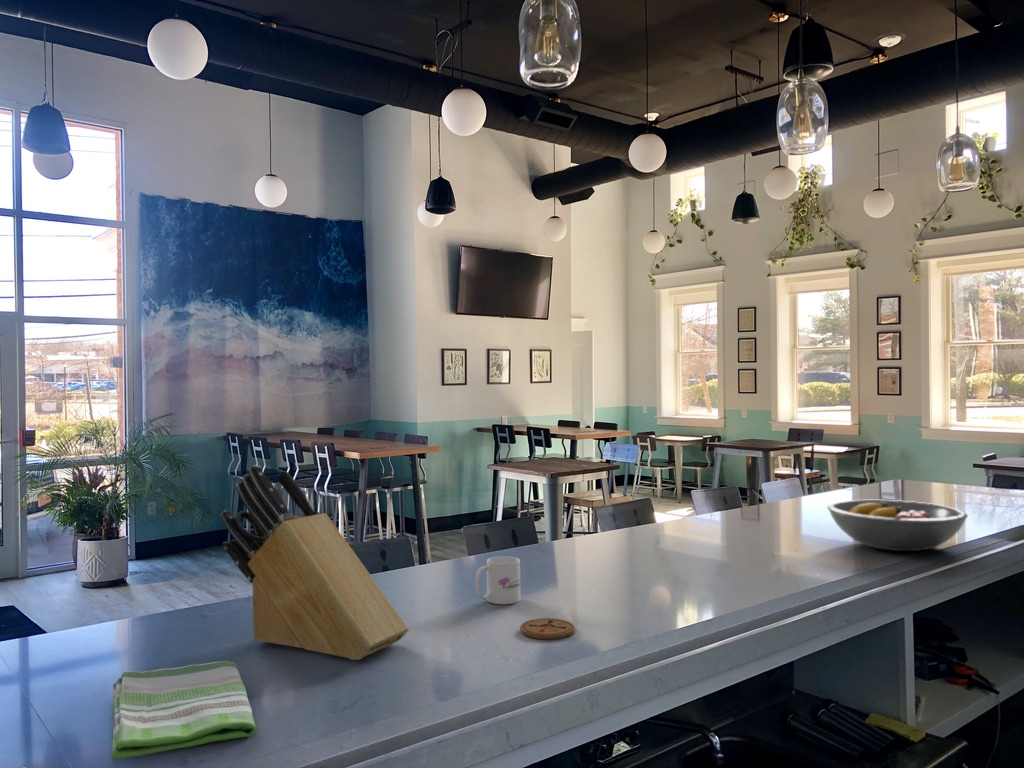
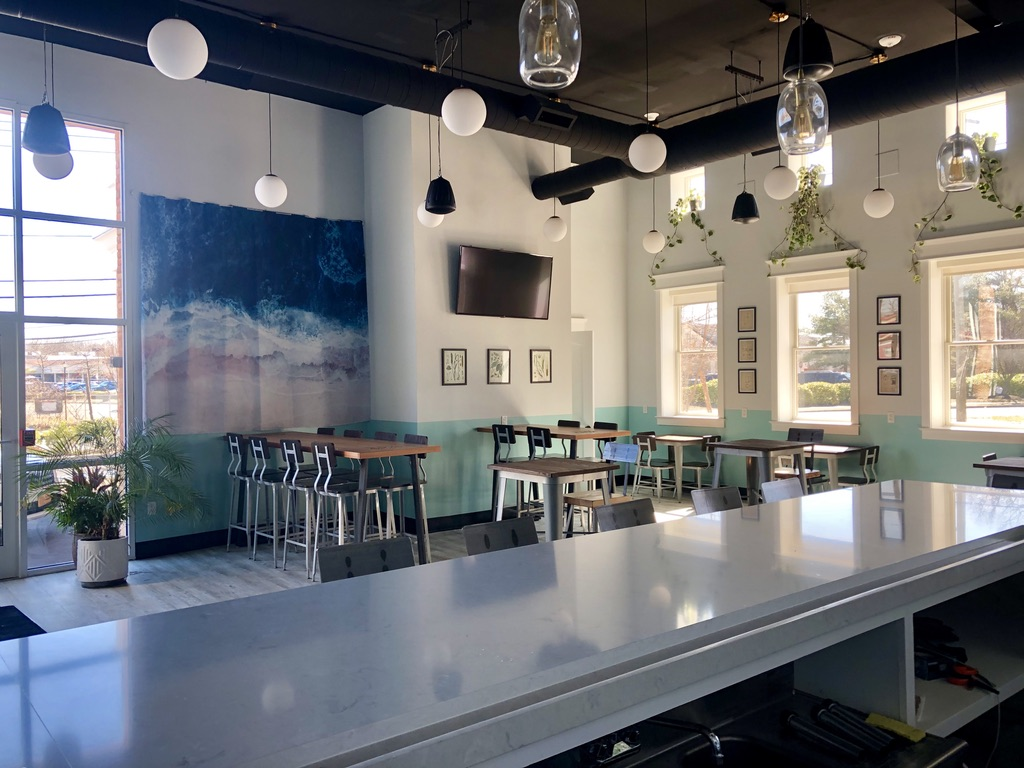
- dish towel [111,660,257,761]
- mug [475,555,521,605]
- fruit bowl [827,499,969,552]
- coaster [519,617,576,640]
- knife block [220,464,410,661]
